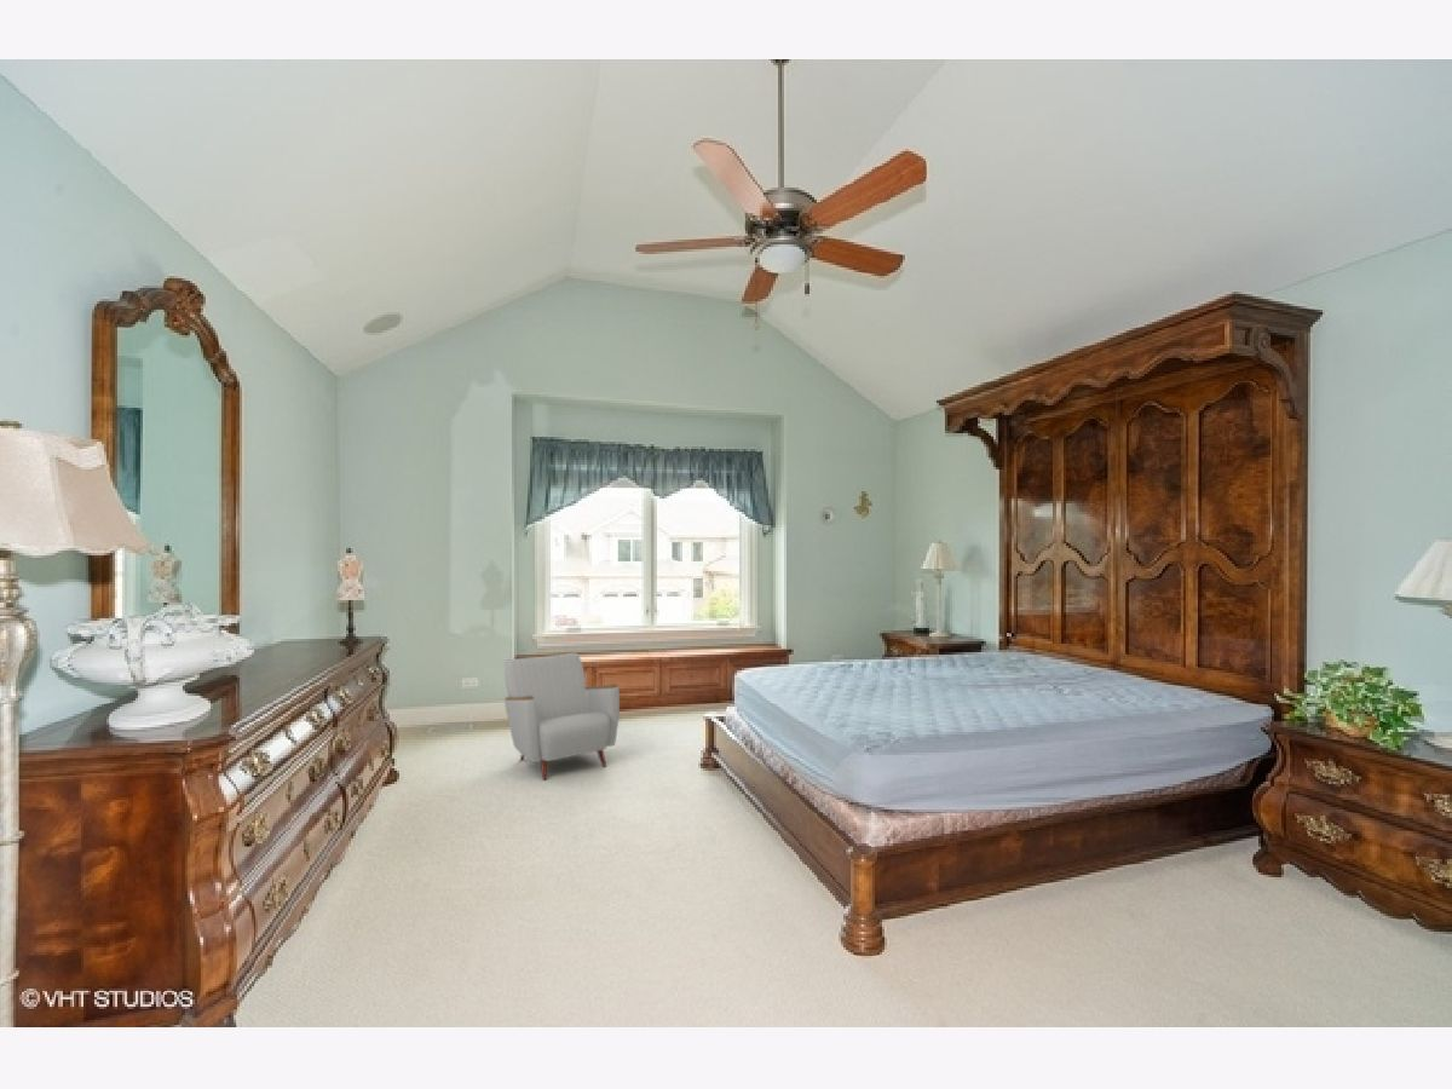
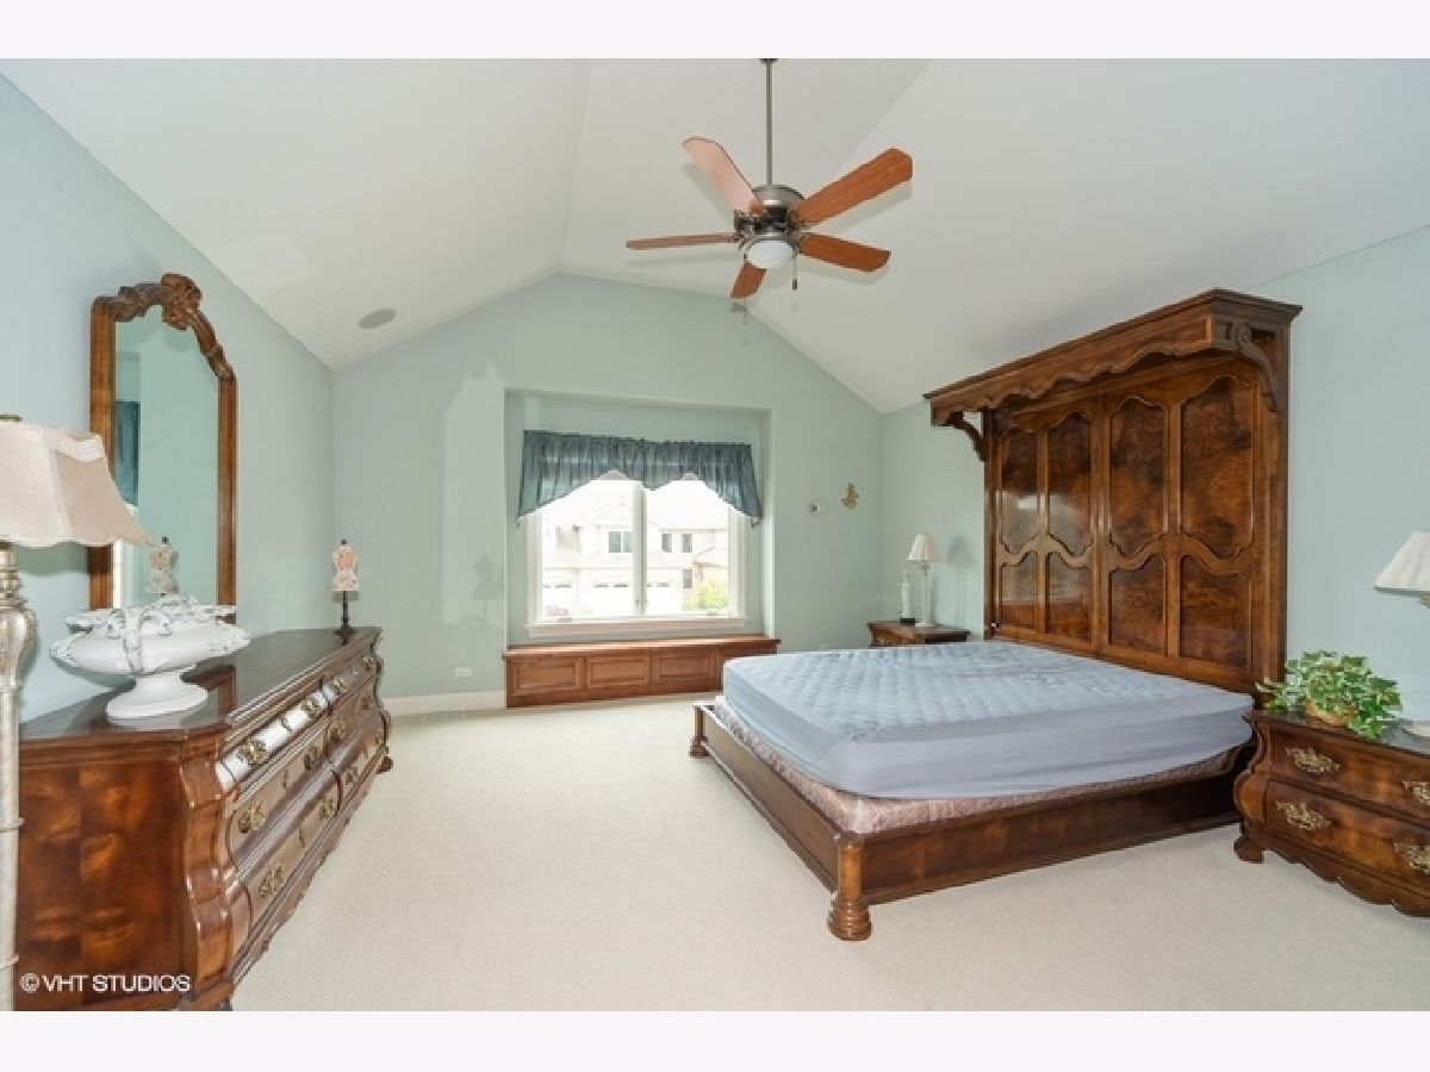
- armchair [503,652,621,782]
